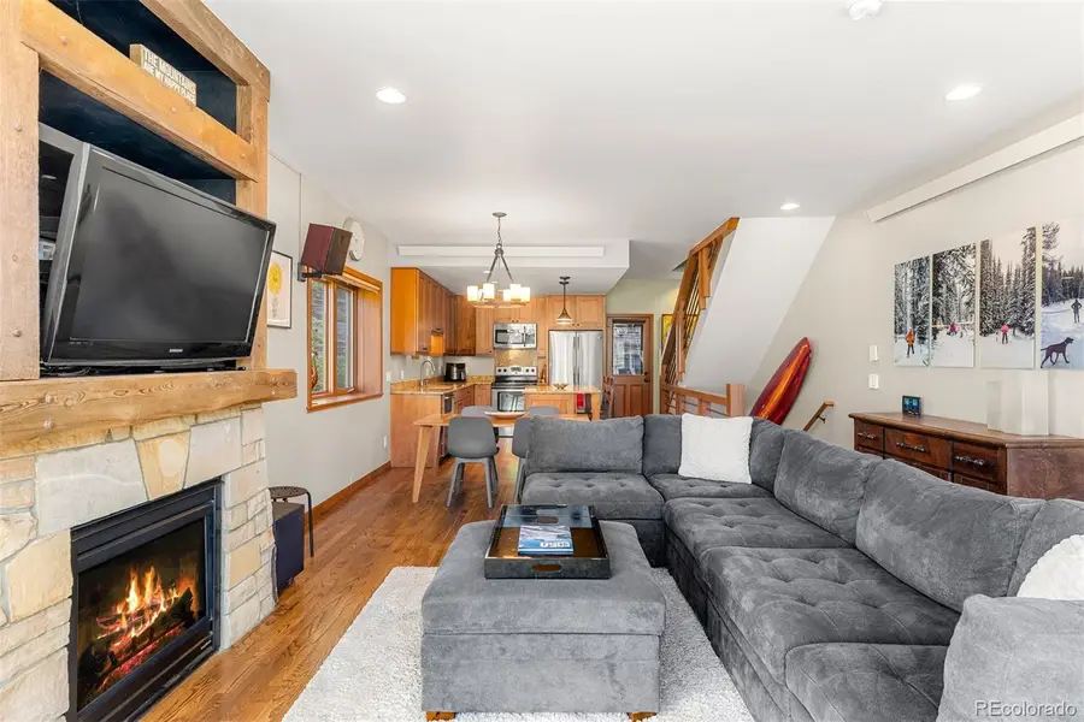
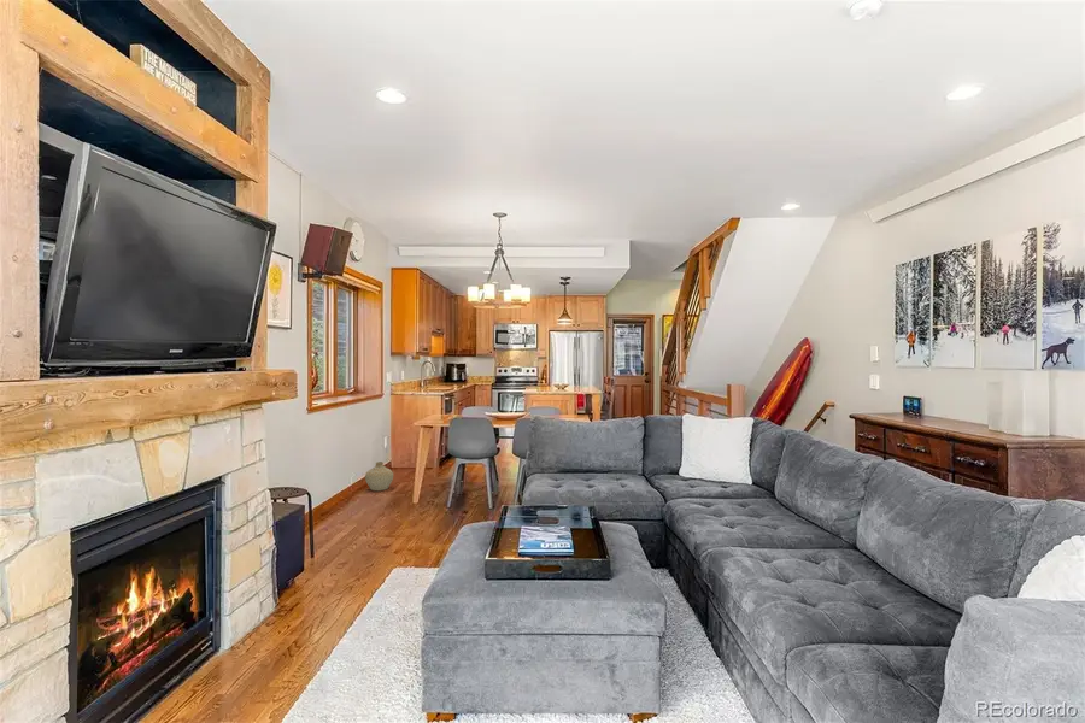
+ ceramic jug [364,460,394,492]
